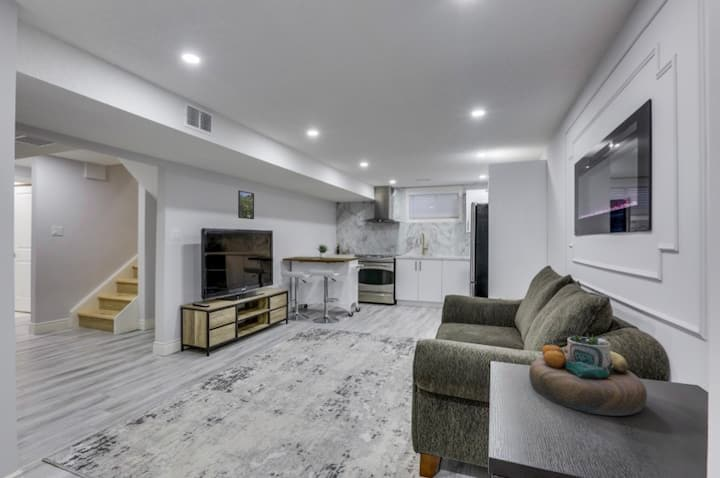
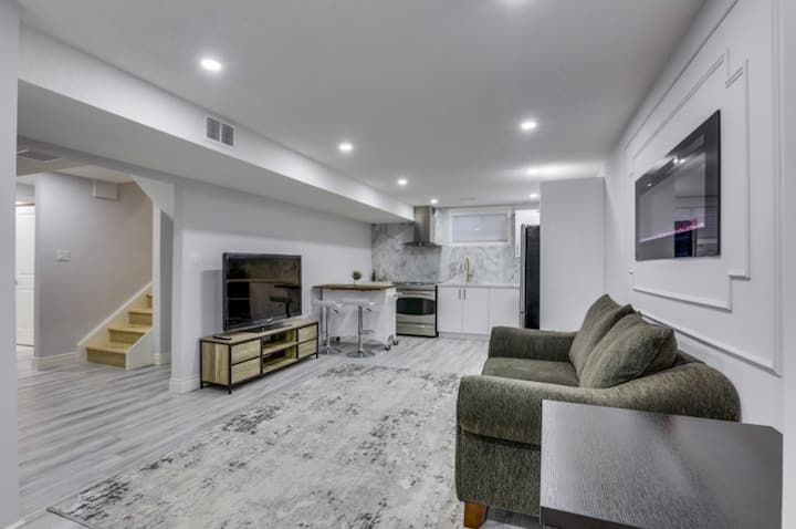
- decorative bowl [528,331,648,417]
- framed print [237,189,255,220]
